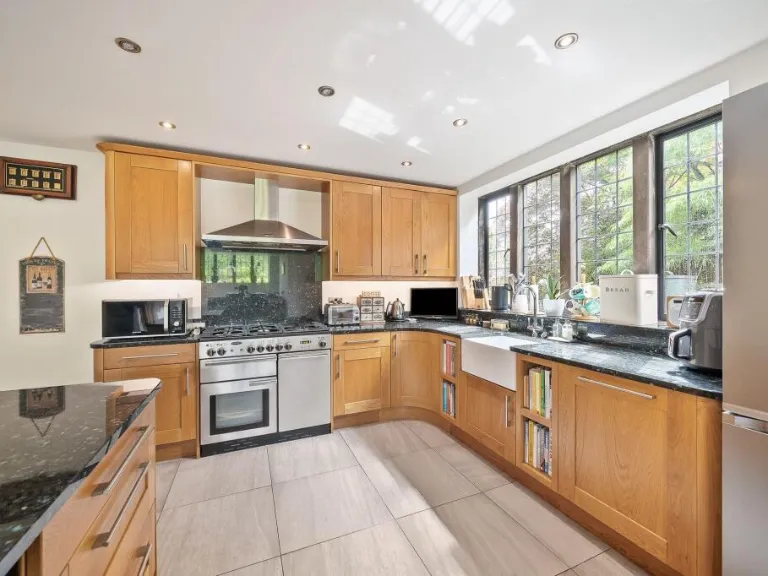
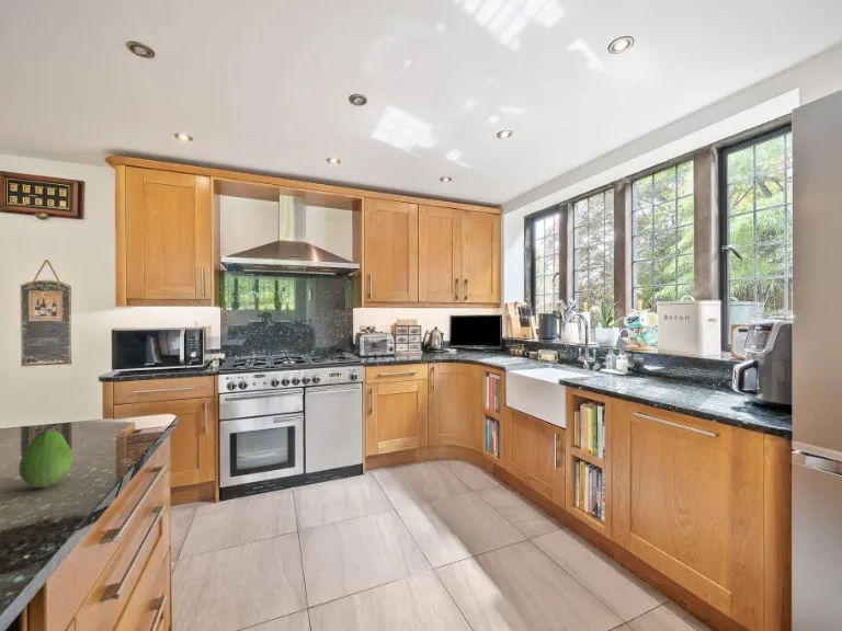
+ fruit [18,429,73,490]
